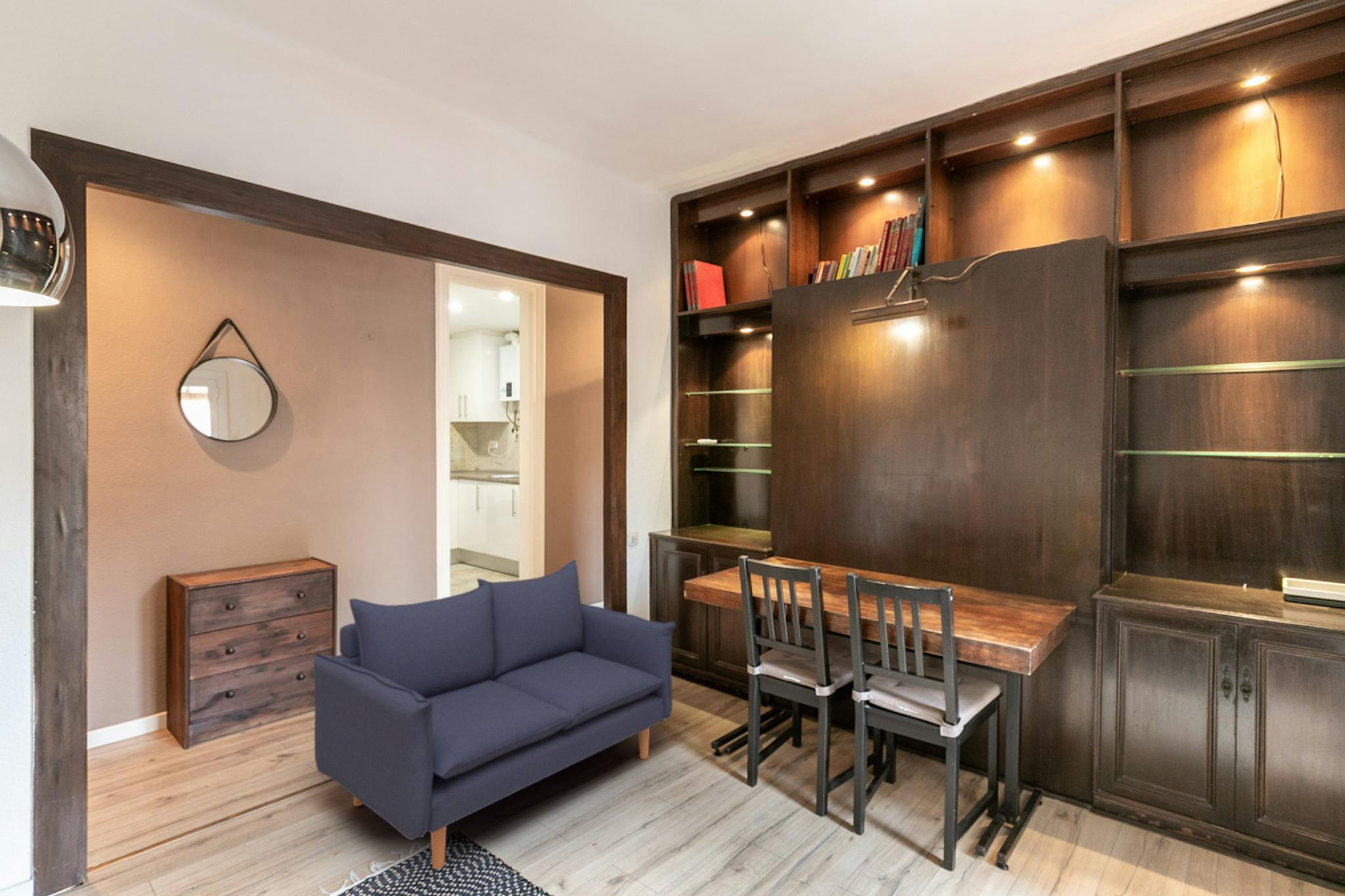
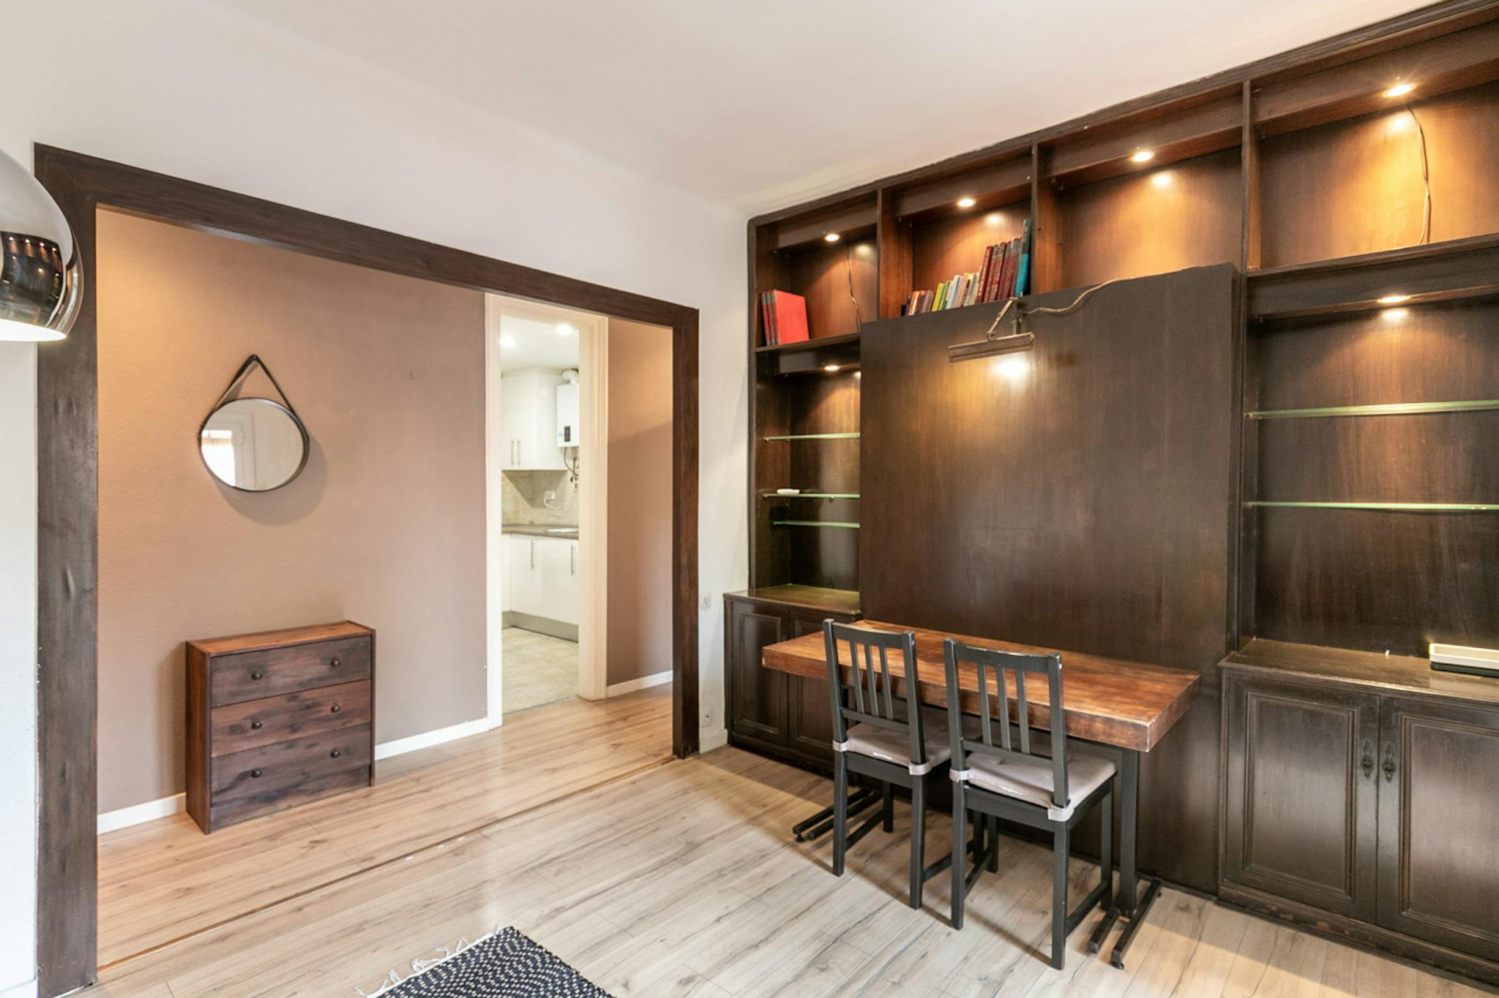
- sofa [313,559,676,870]
